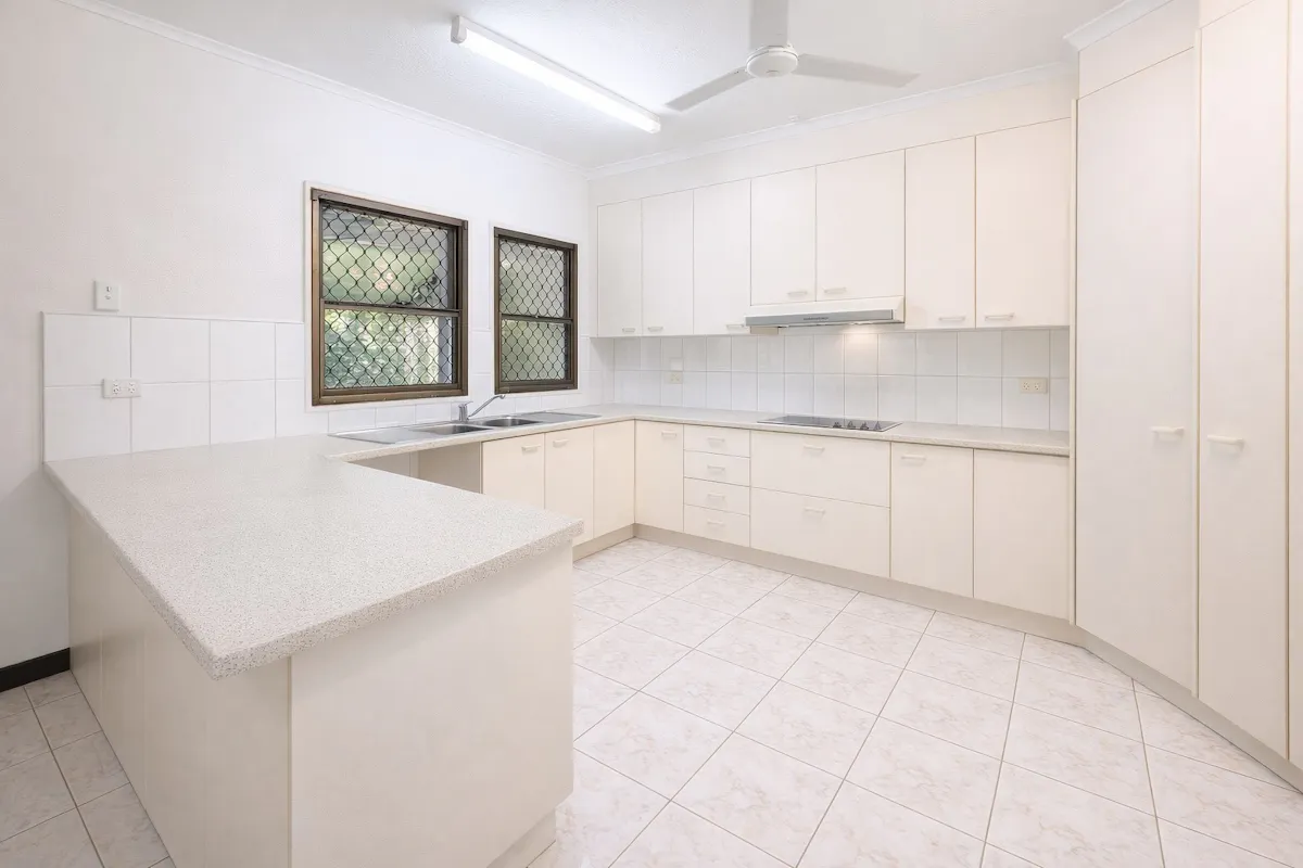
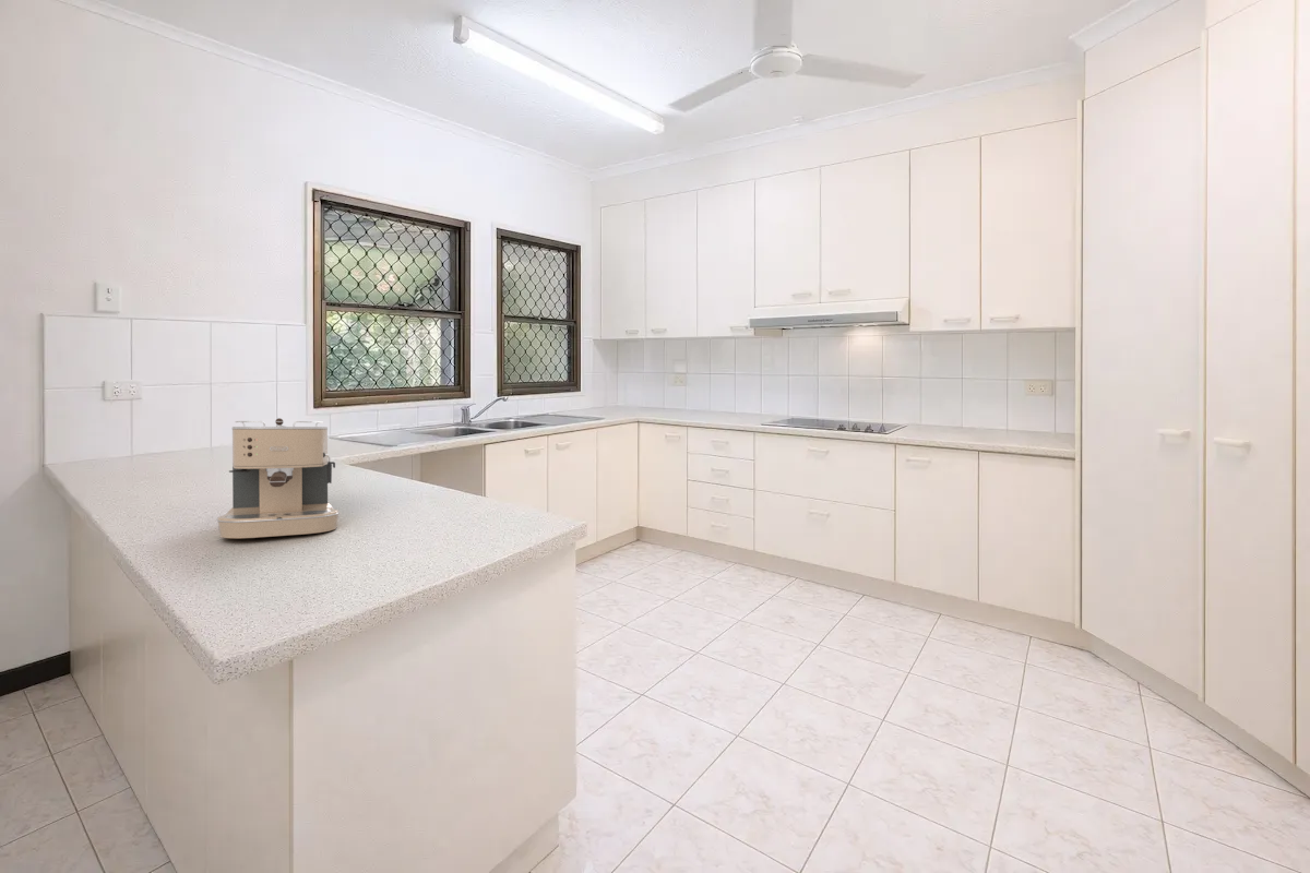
+ coffee maker [216,417,341,539]
